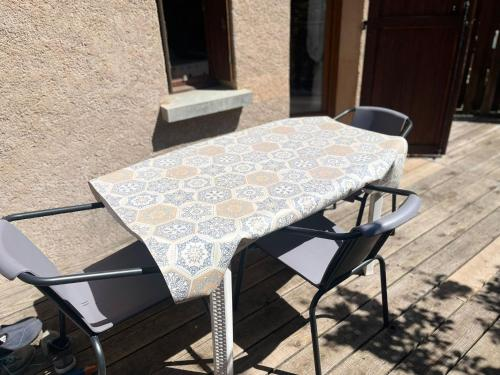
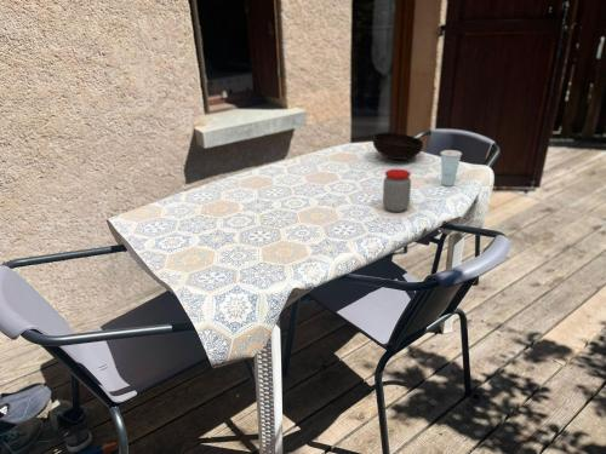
+ bowl [372,132,424,161]
+ jar [382,168,412,213]
+ cup [439,149,463,188]
